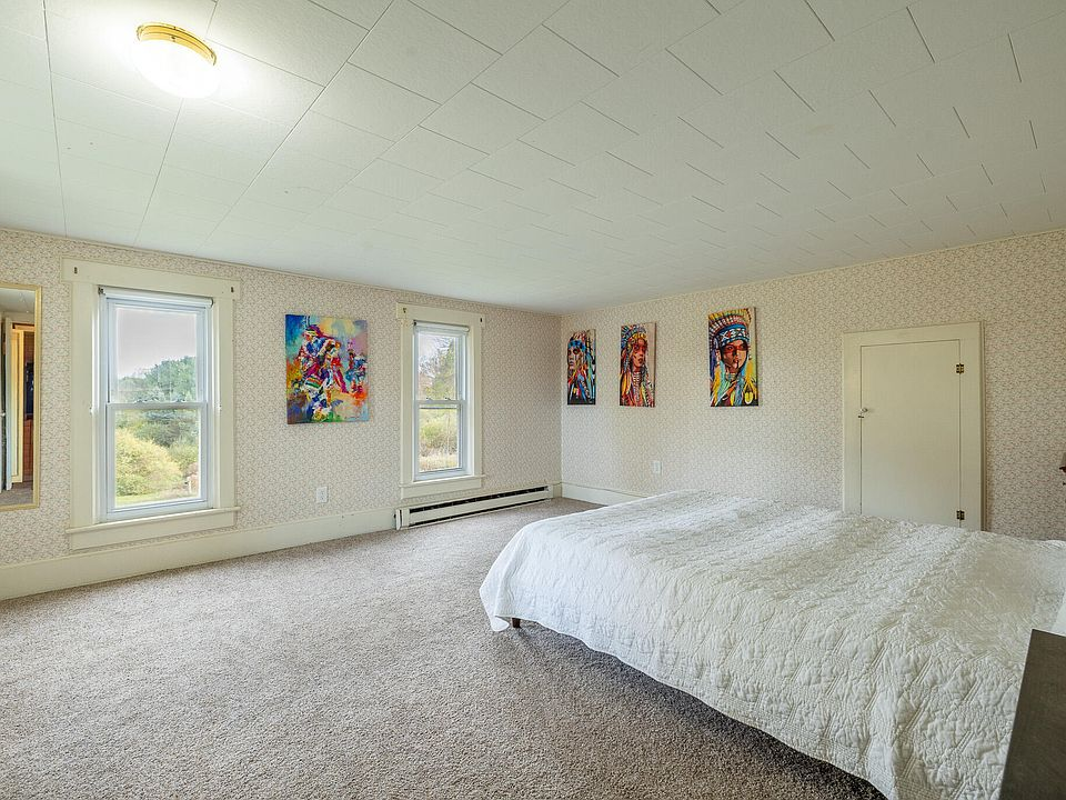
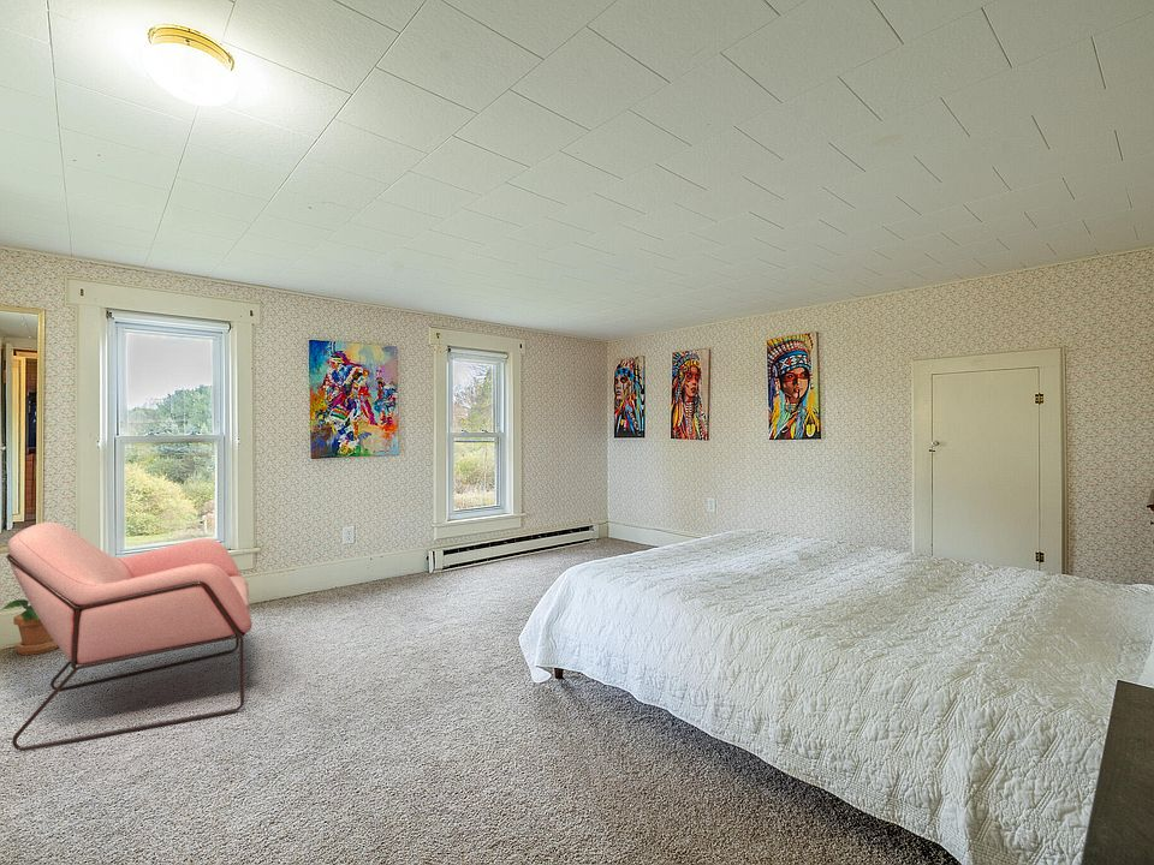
+ armchair [5,521,254,752]
+ potted plant [0,598,59,656]
